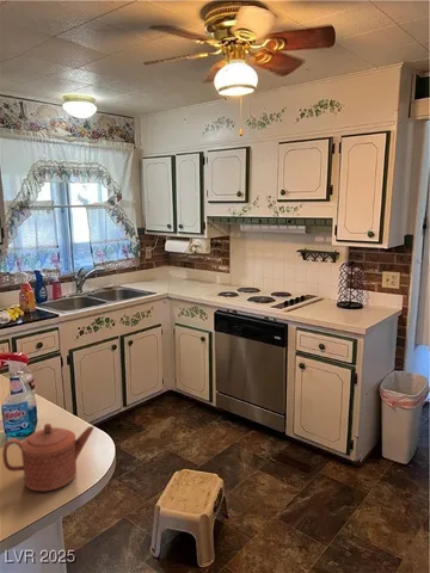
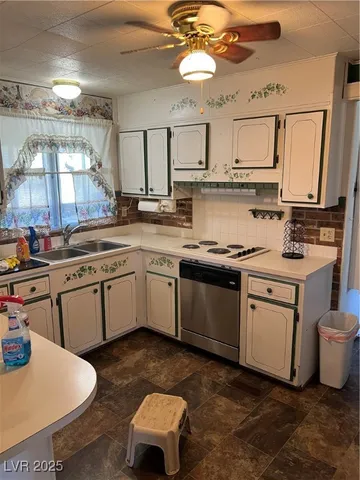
- teapot [1,423,96,492]
